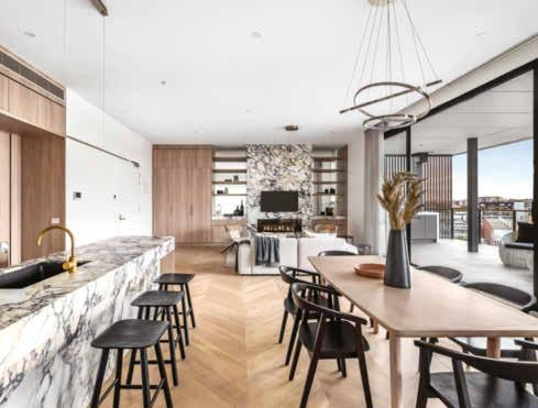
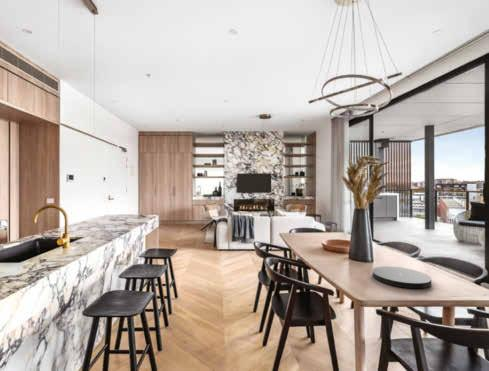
+ plate [371,266,432,289]
